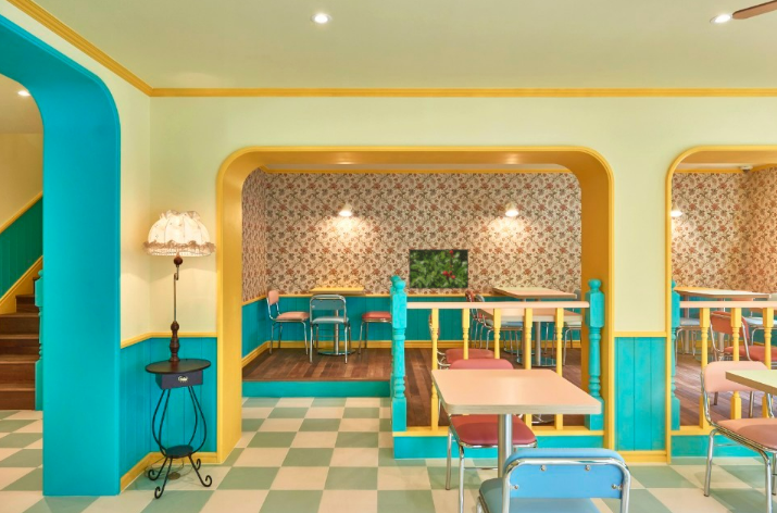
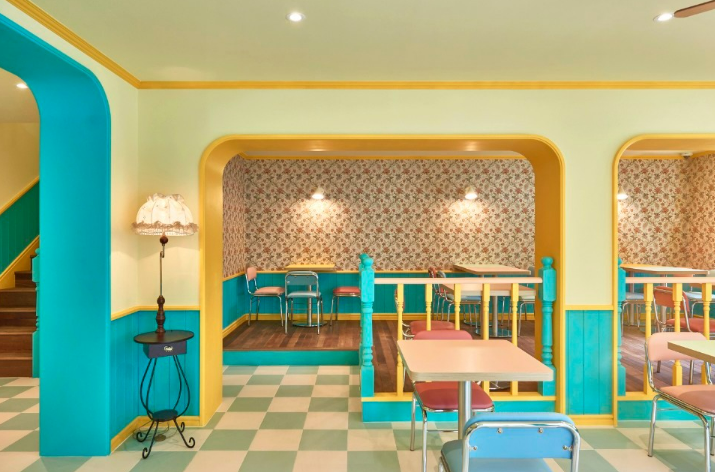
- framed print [409,248,469,290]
